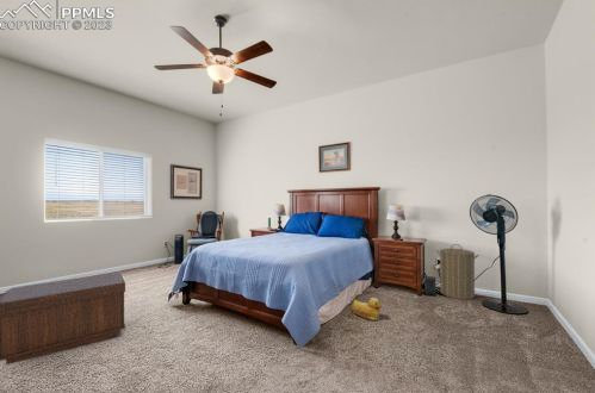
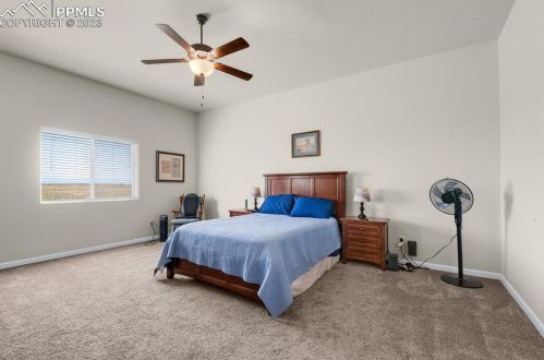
- laundry hamper [435,243,481,300]
- bench [0,272,126,366]
- rubber duck [351,297,383,322]
